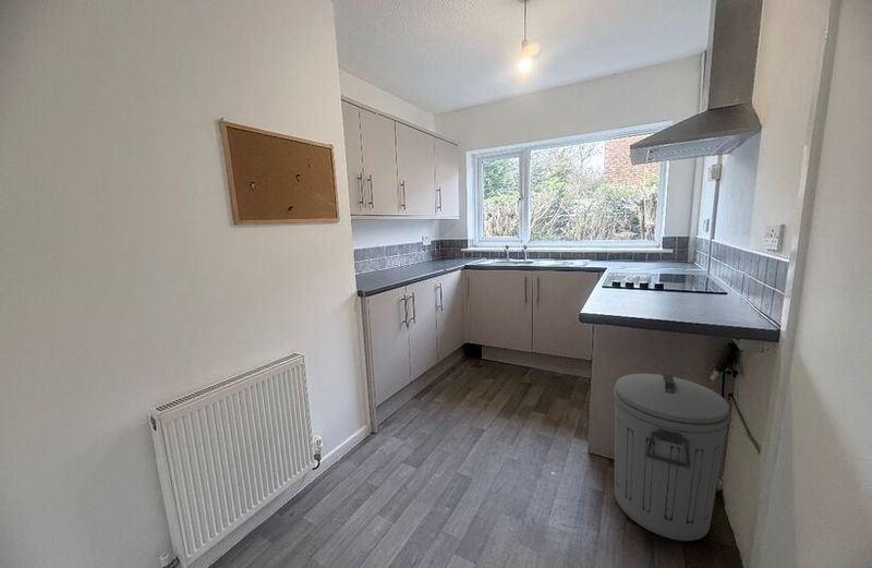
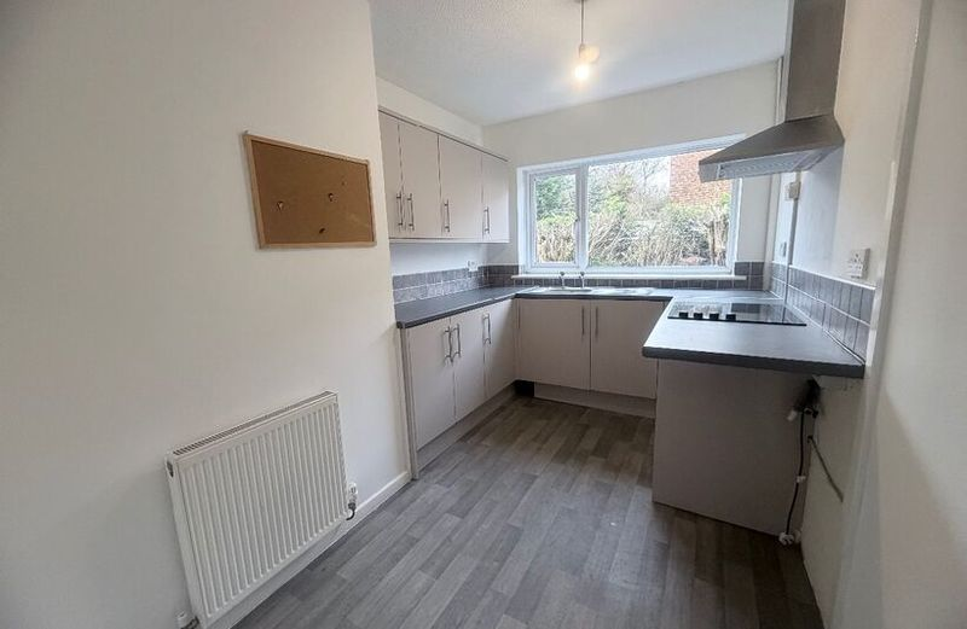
- trash can [613,373,731,542]
